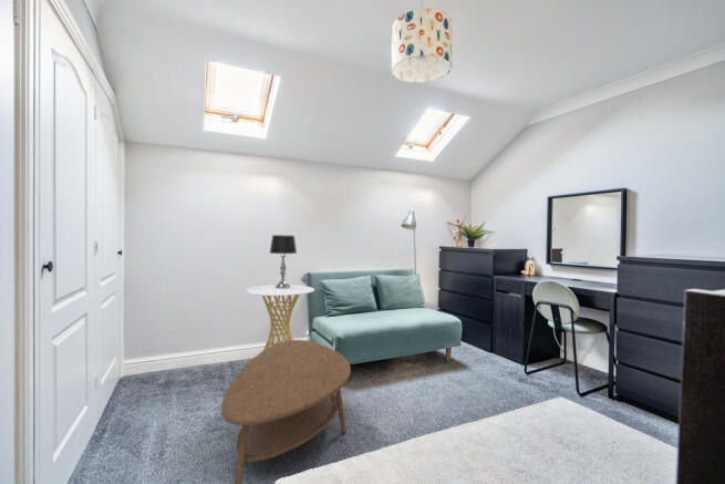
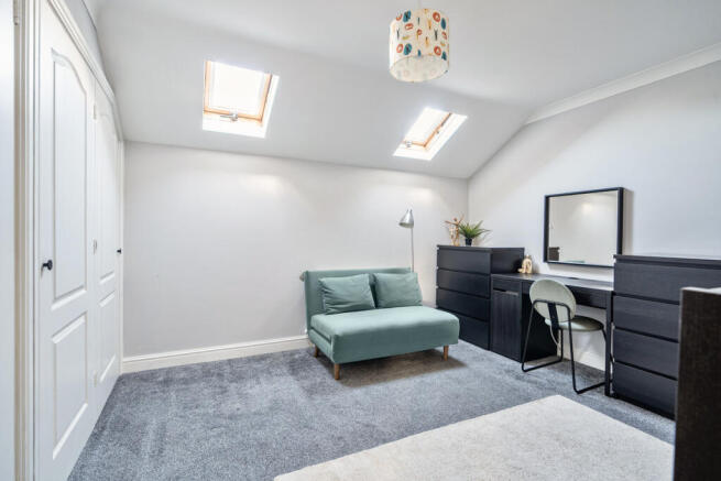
- side table [245,284,315,351]
- table lamp [269,234,298,289]
- coffee table [220,339,352,484]
